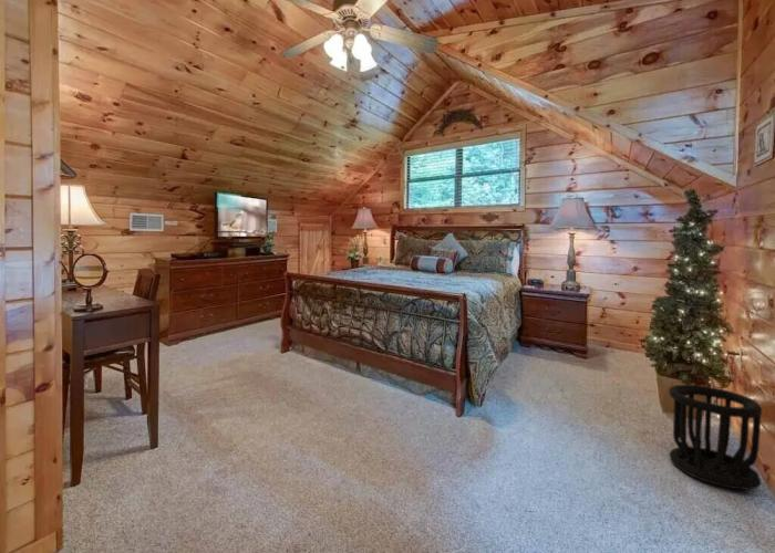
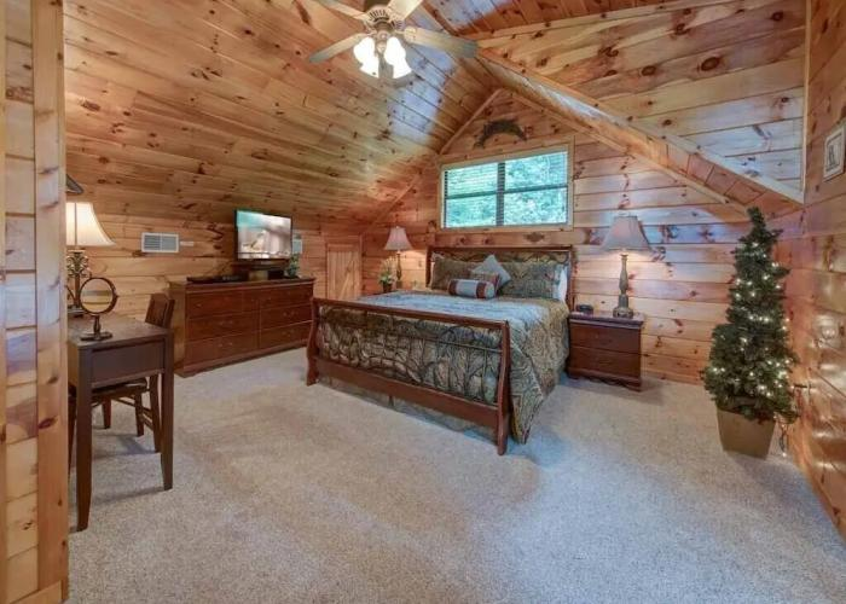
- wastebasket [668,384,763,491]
